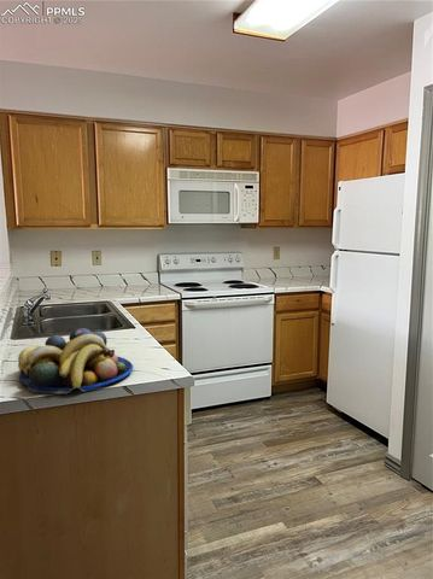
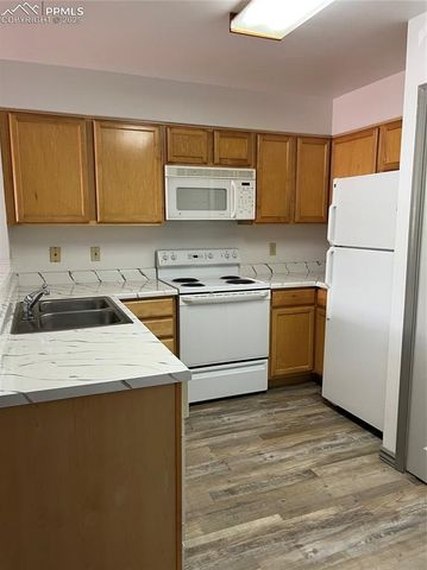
- fruit bowl [17,327,134,394]
